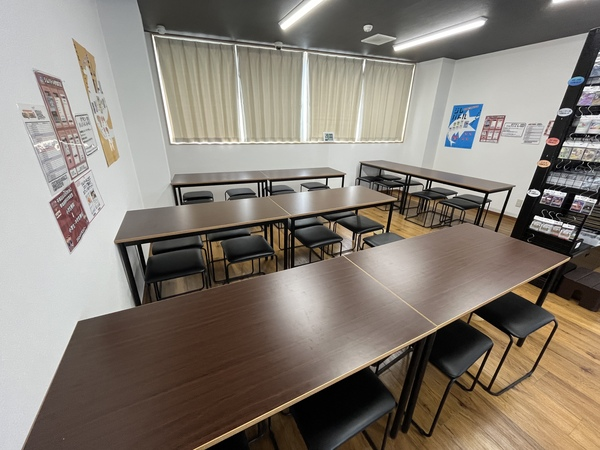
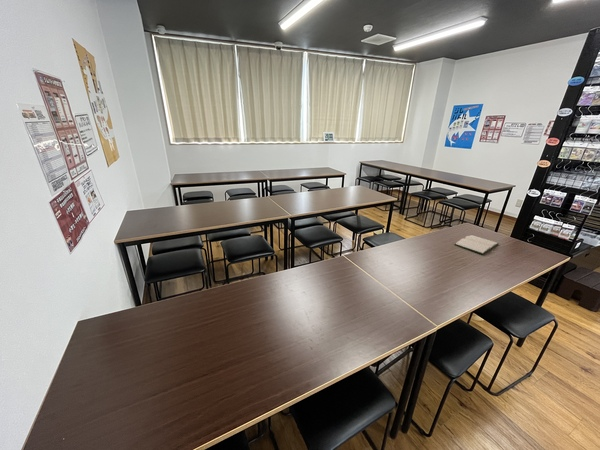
+ hardback book [454,234,499,255]
